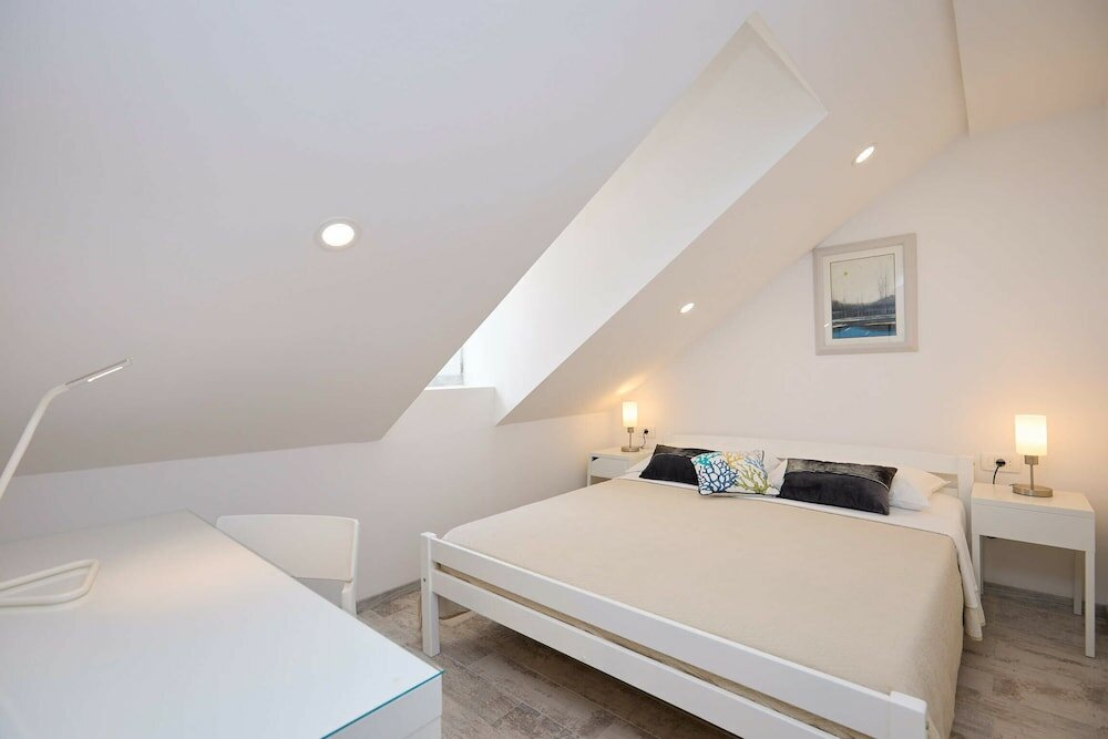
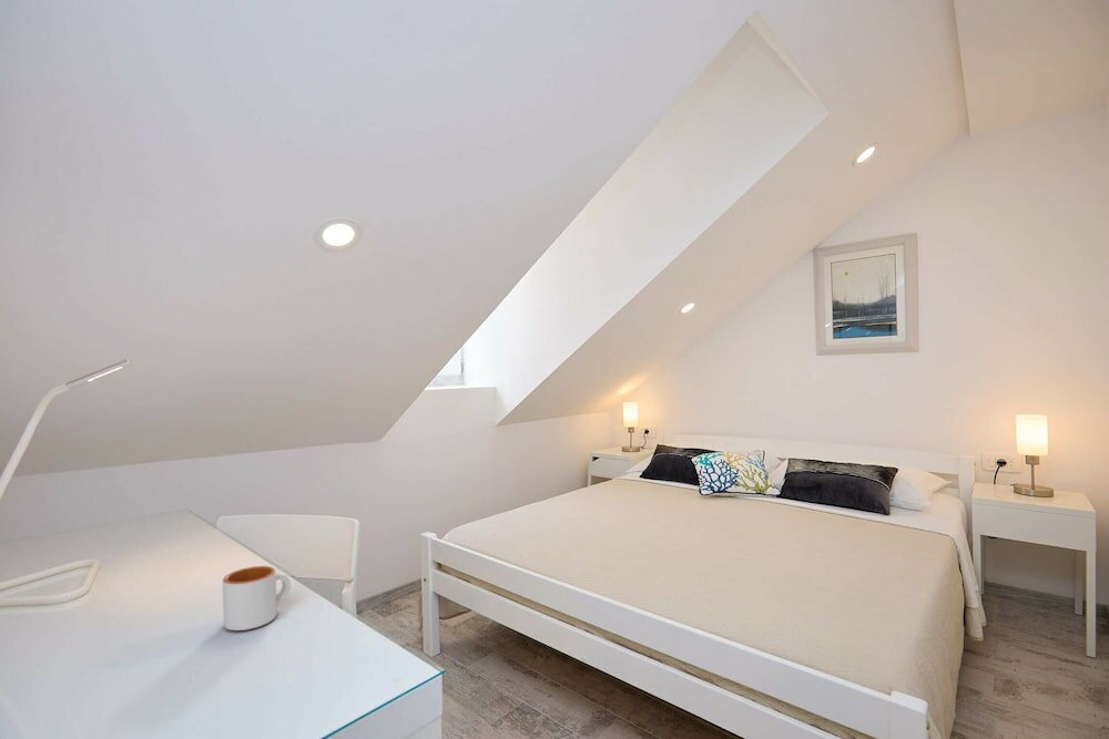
+ mug [222,565,292,632]
